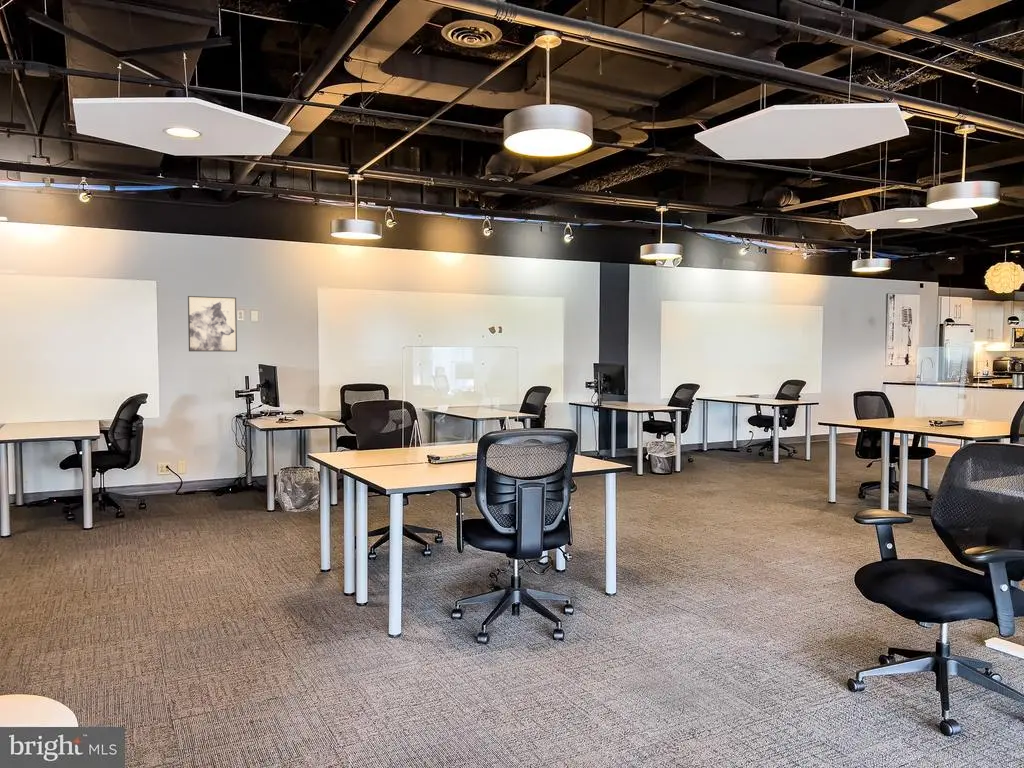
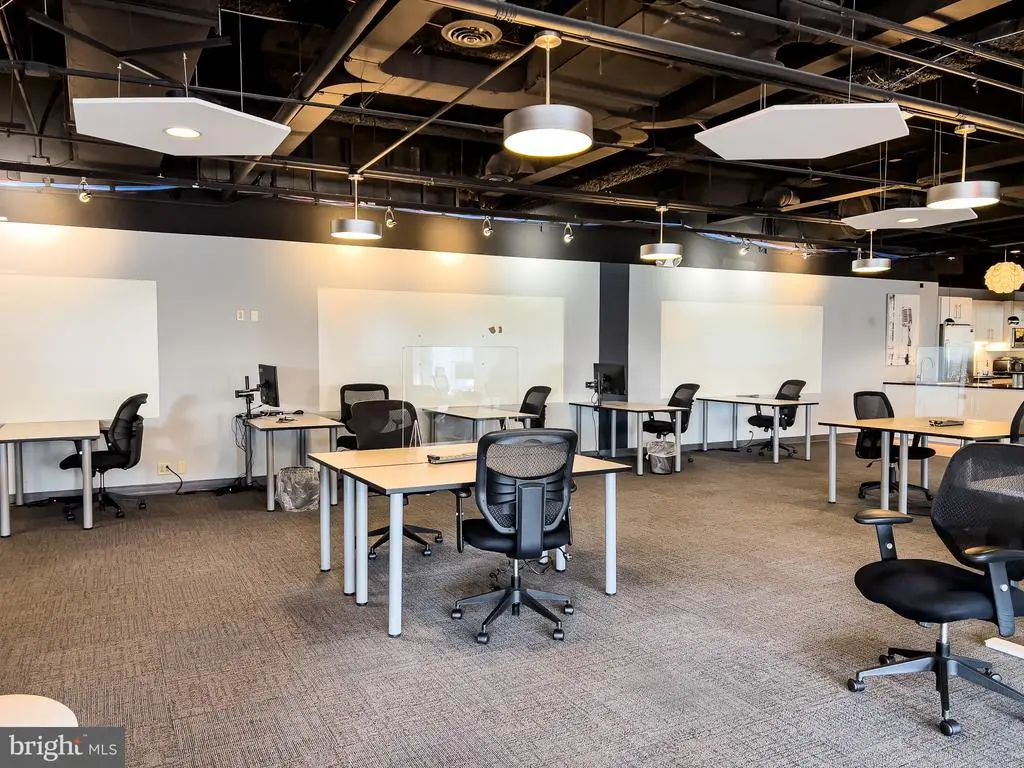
- wall art [187,295,238,353]
